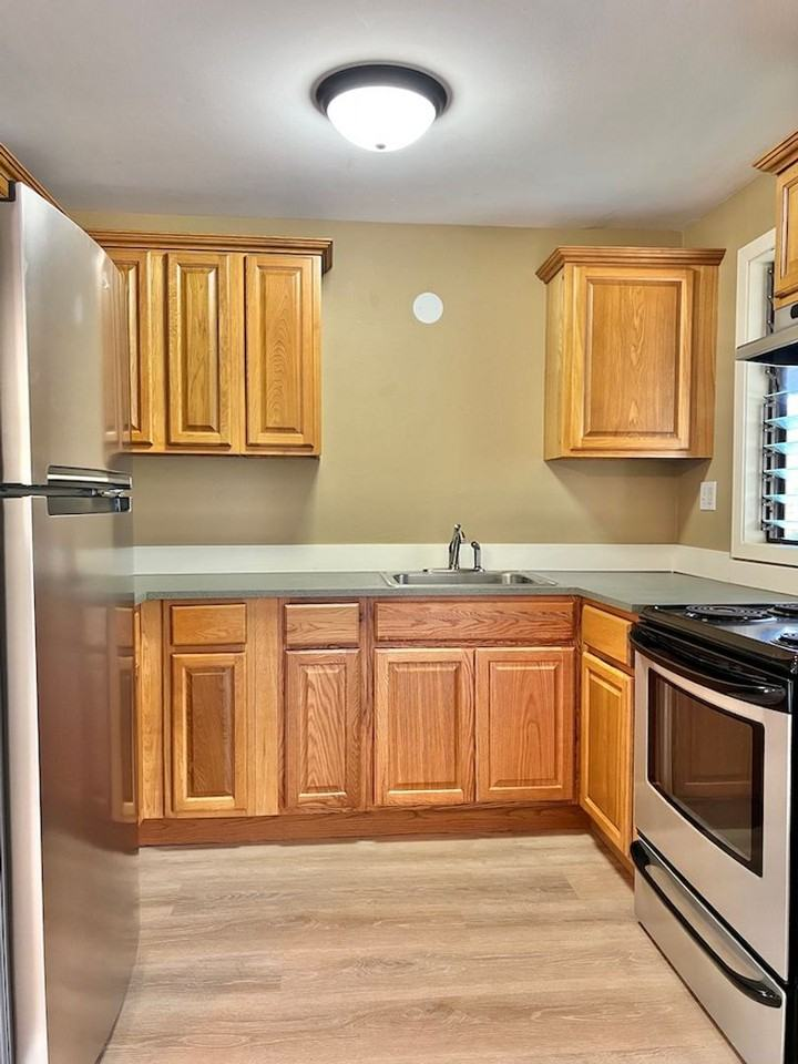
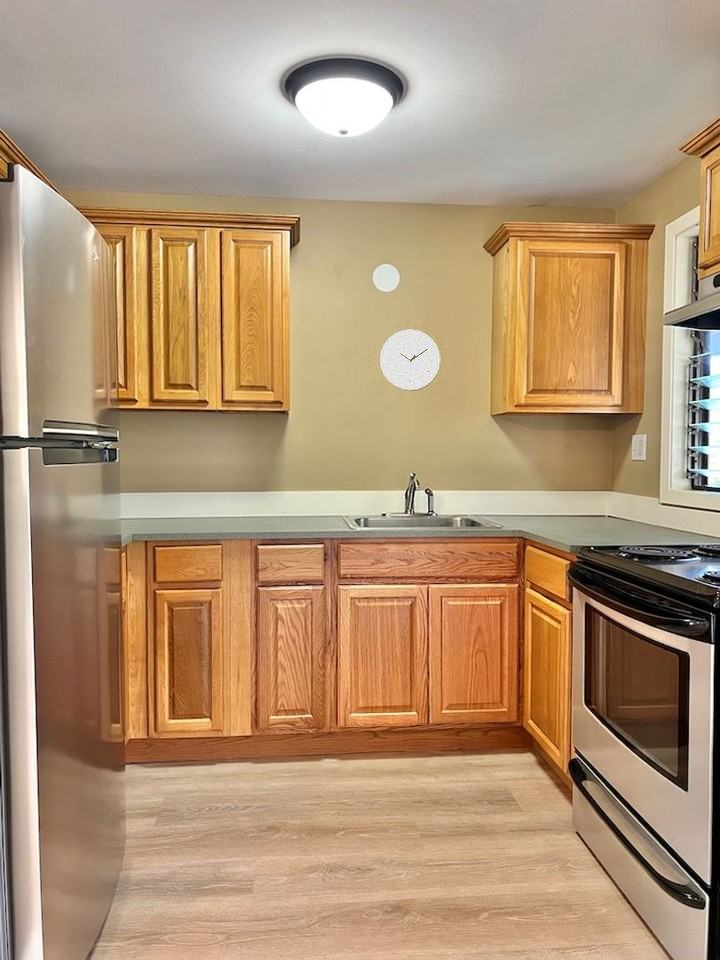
+ wall clock [379,328,442,392]
